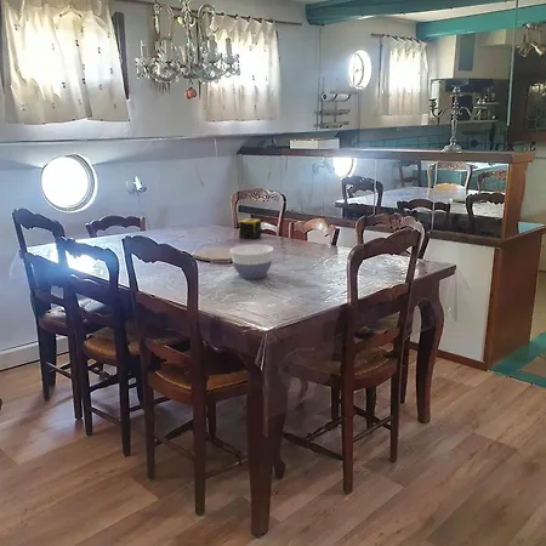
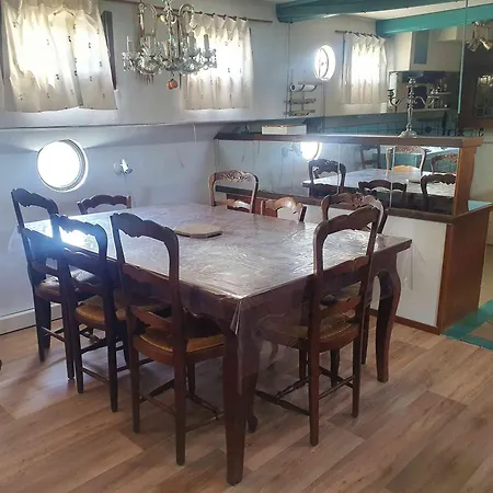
- bowl [229,243,274,280]
- candle [238,217,262,240]
